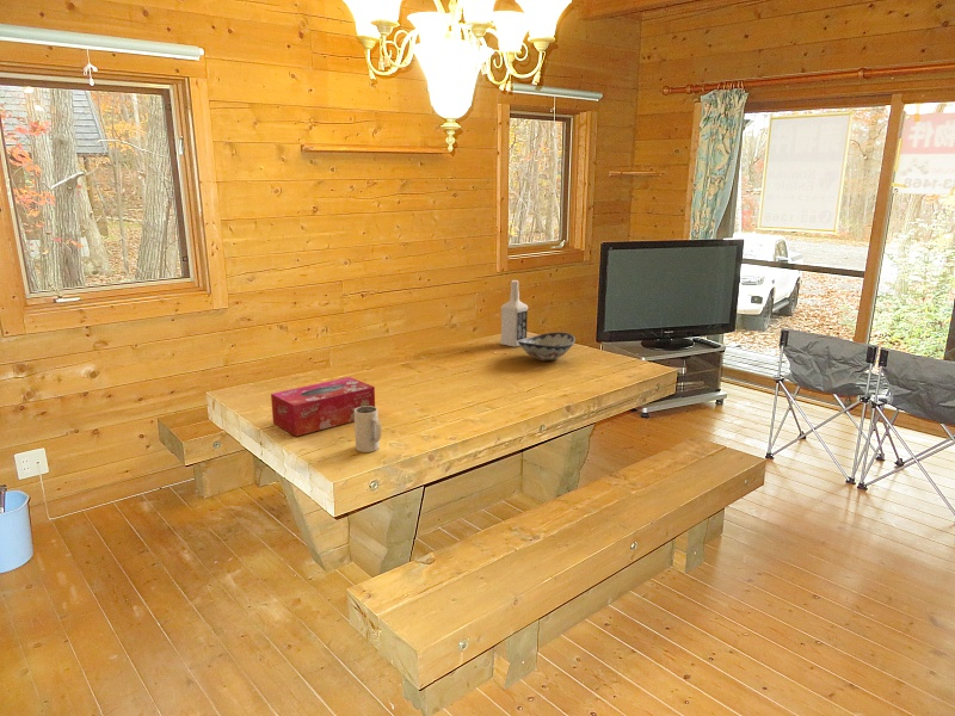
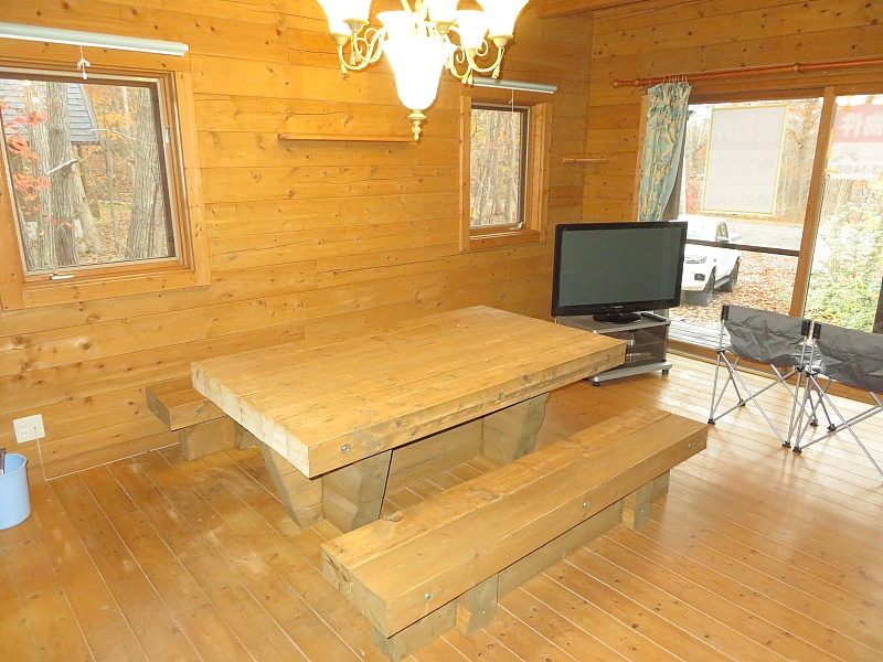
- tissue box [270,376,376,437]
- mug [353,406,382,453]
- vodka [499,279,529,348]
- decorative bowl [518,331,577,362]
